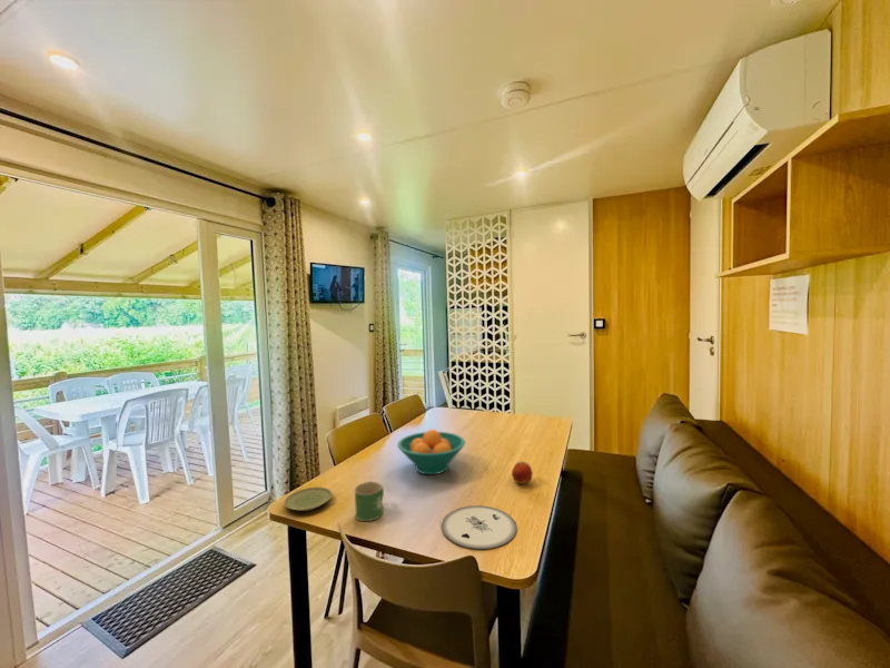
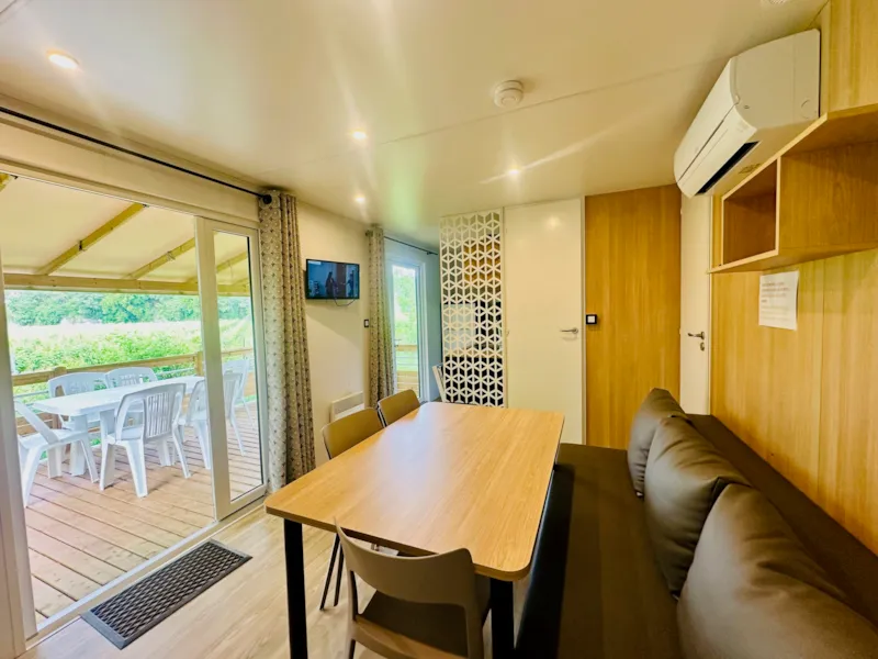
- fruit bowl [396,429,466,475]
- plate [283,485,334,512]
- mug [353,481,385,522]
- apple [511,461,534,484]
- plate [441,504,518,550]
